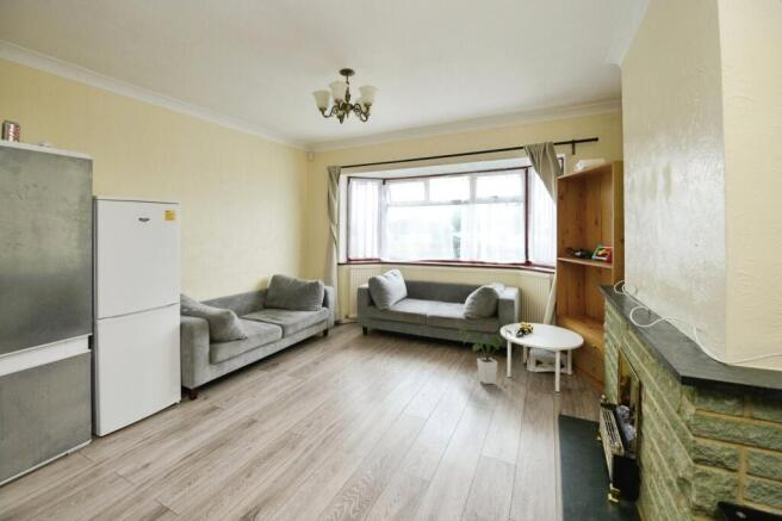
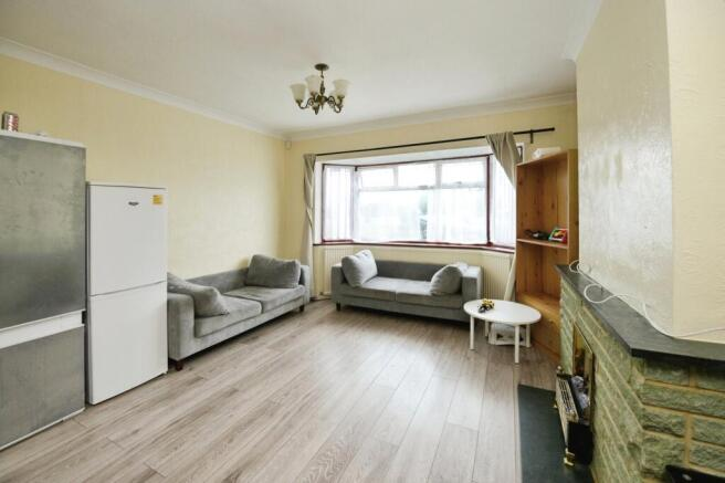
- house plant [458,325,514,385]
